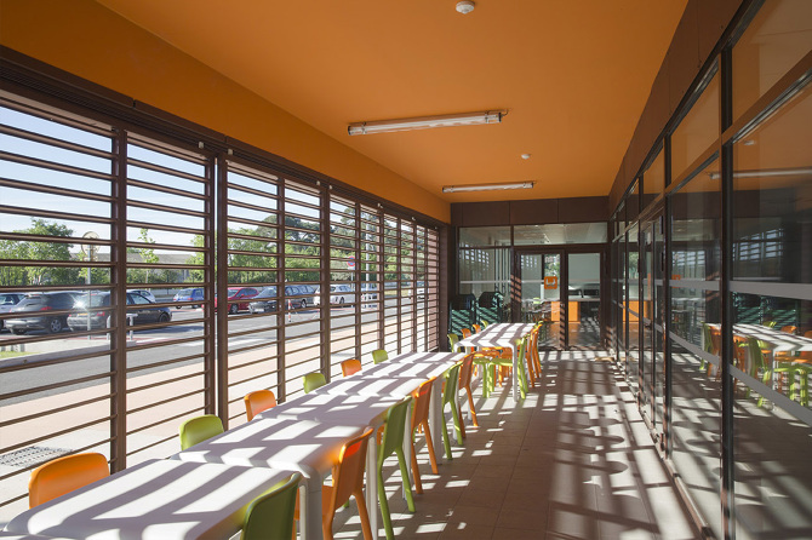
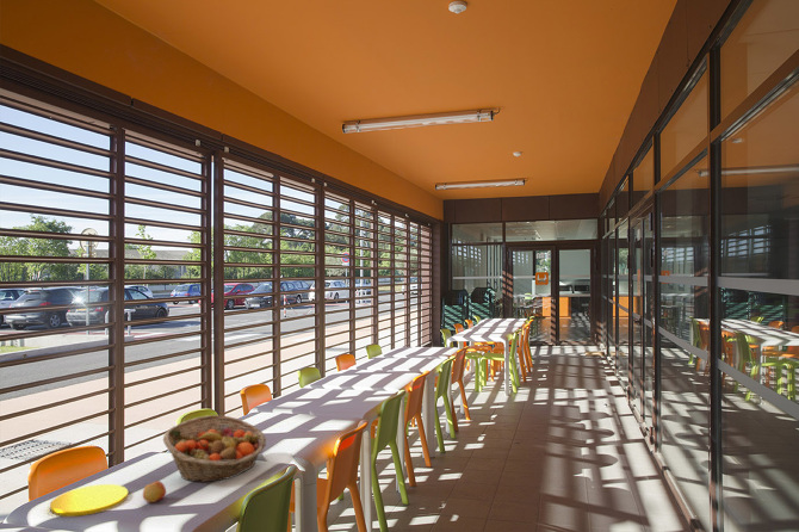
+ fruit basket [162,414,267,483]
+ apple [142,480,167,503]
+ plate [49,483,129,518]
